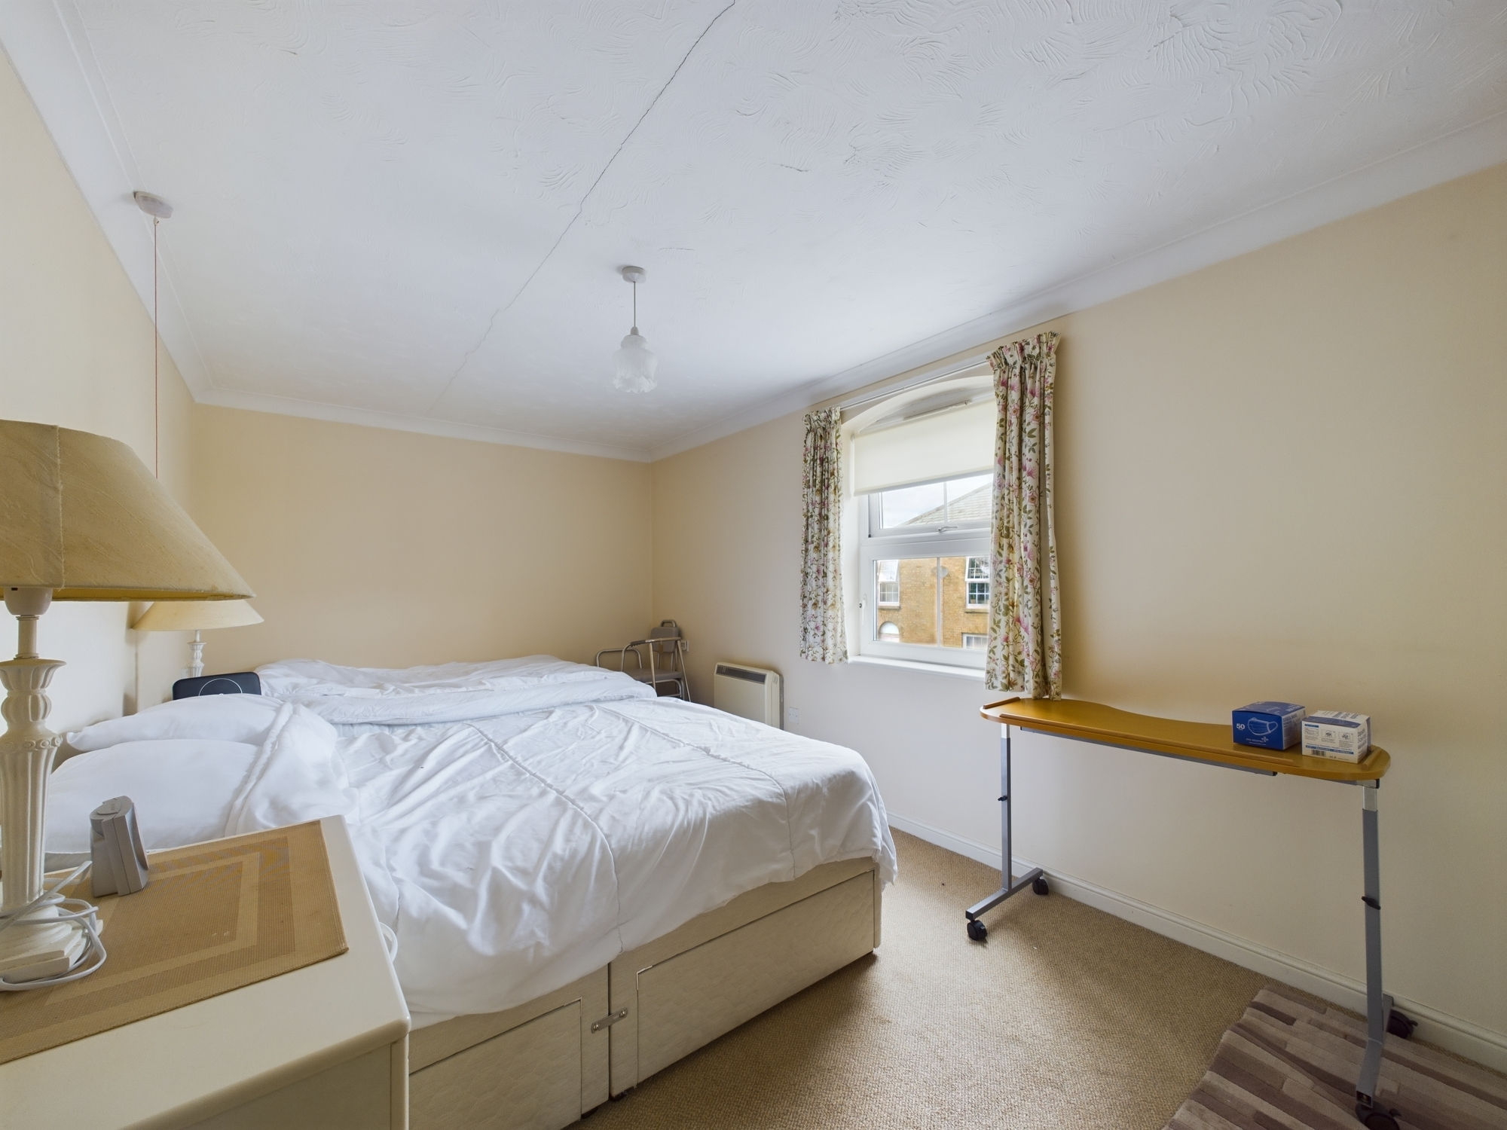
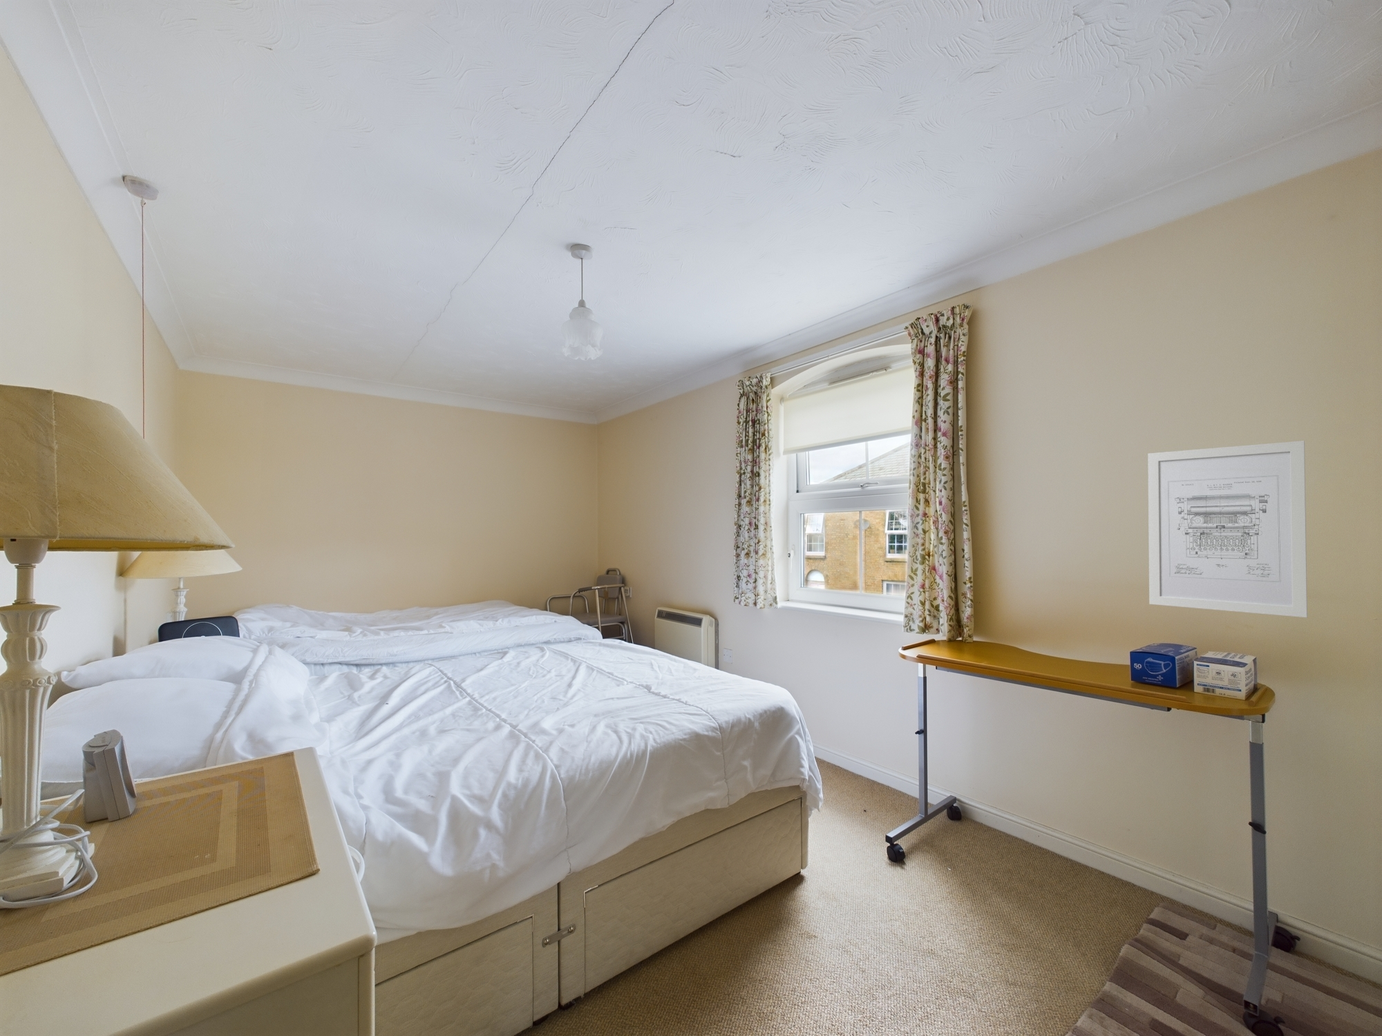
+ wall art [1147,440,1308,618]
